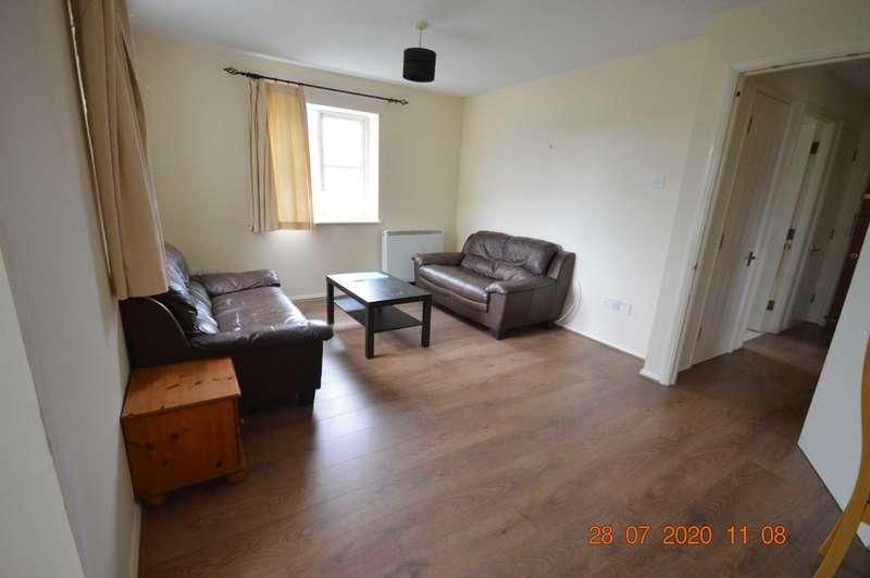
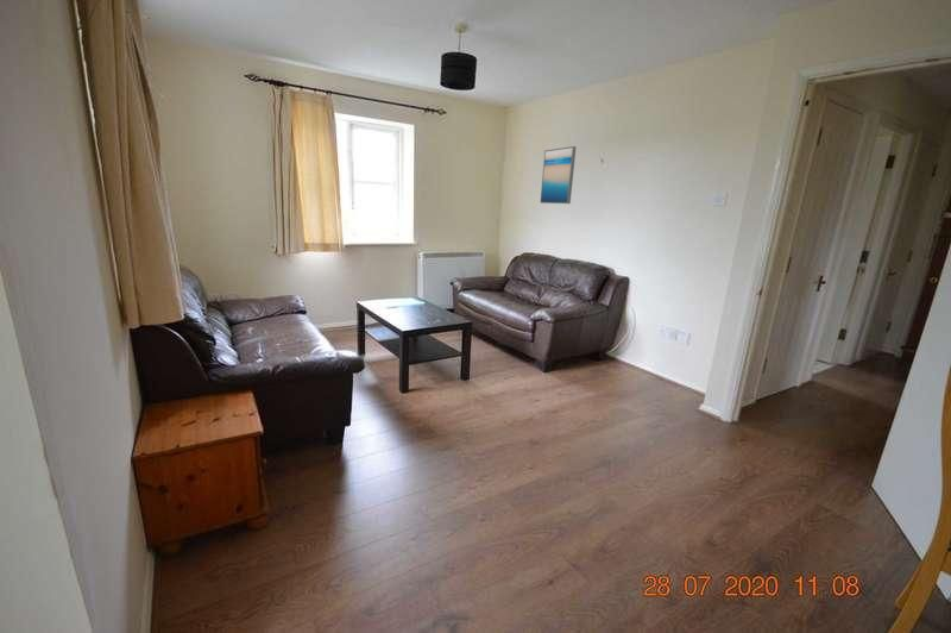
+ wall art [540,145,578,205]
